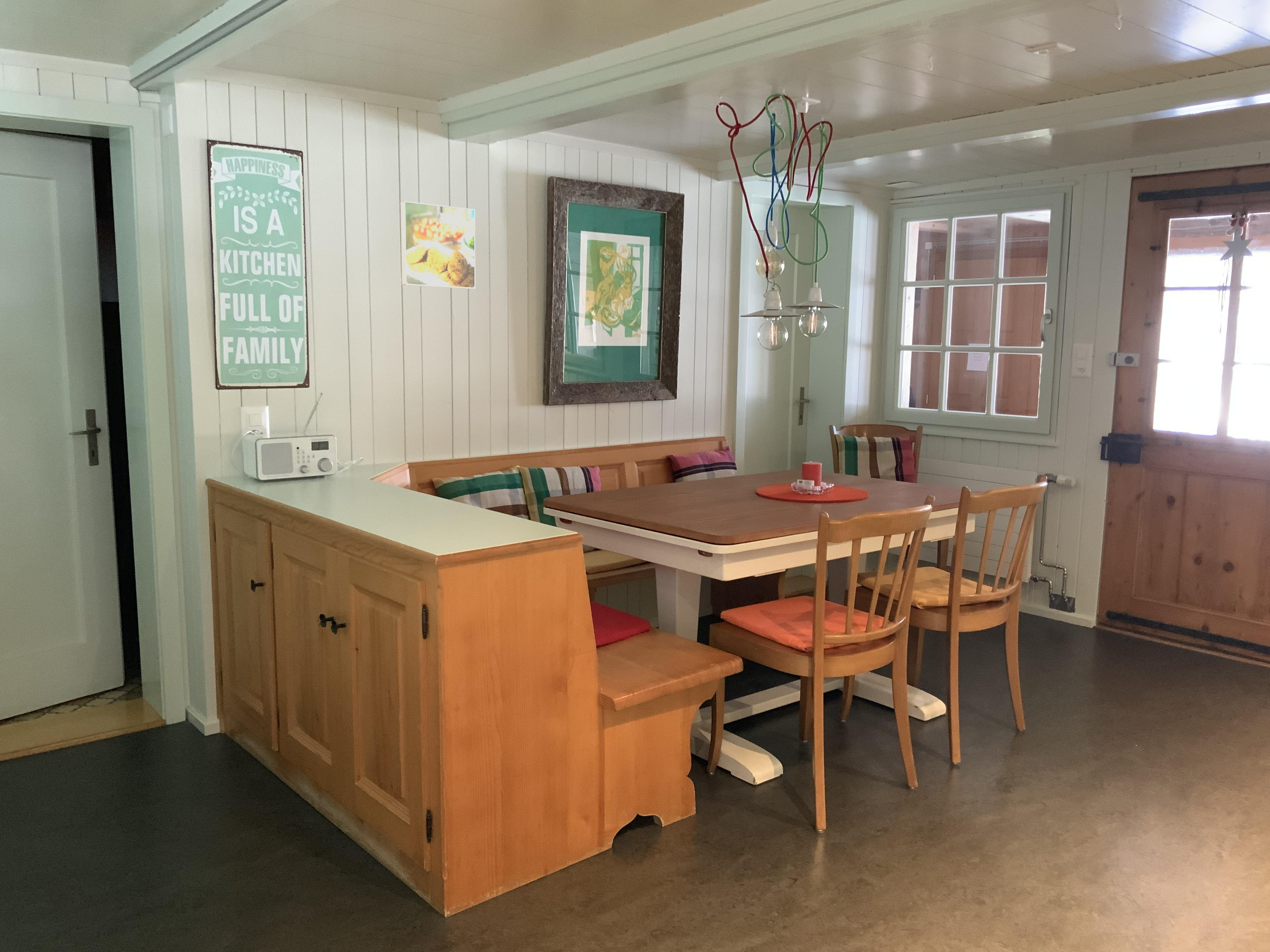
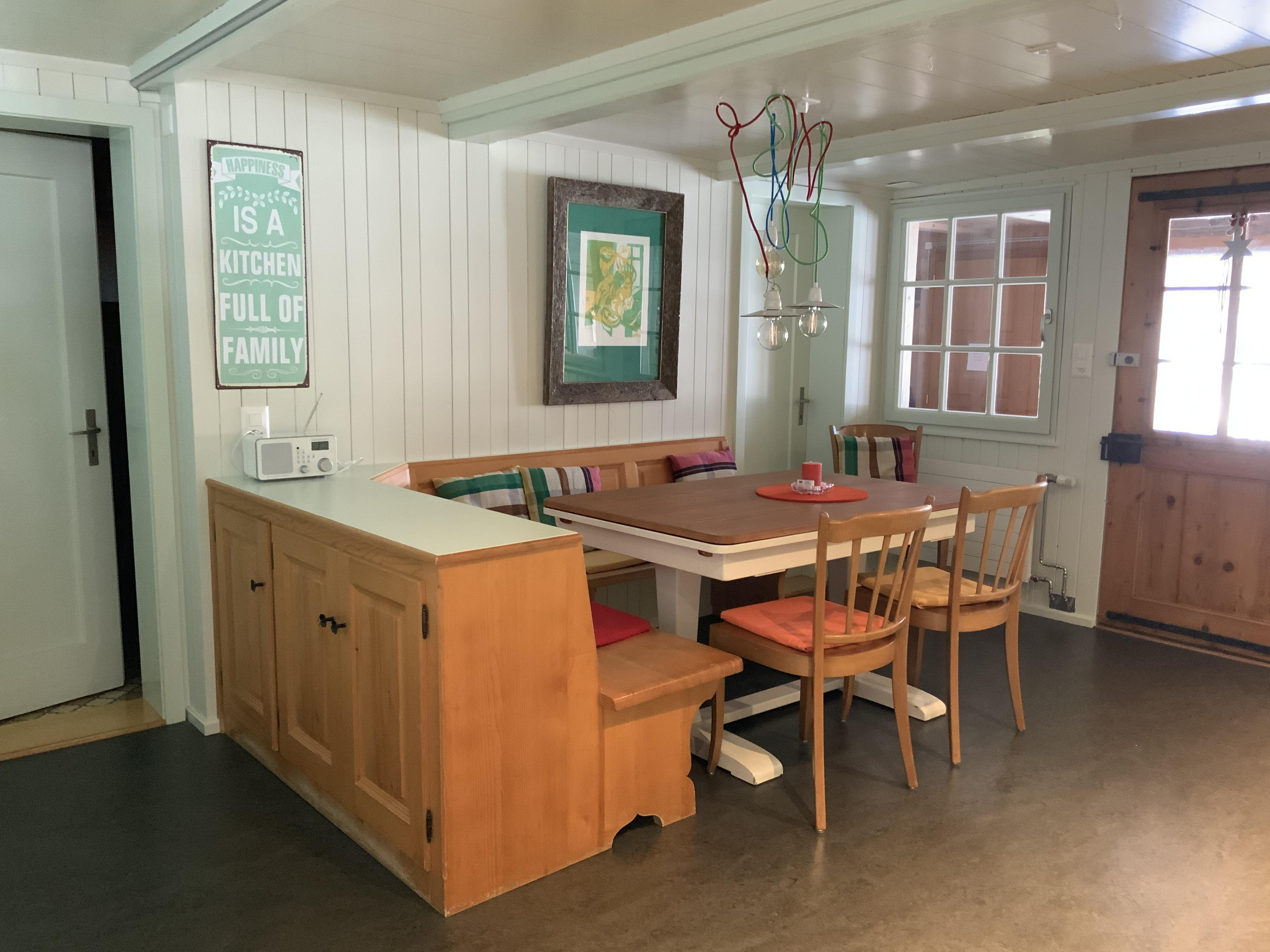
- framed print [400,201,476,289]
